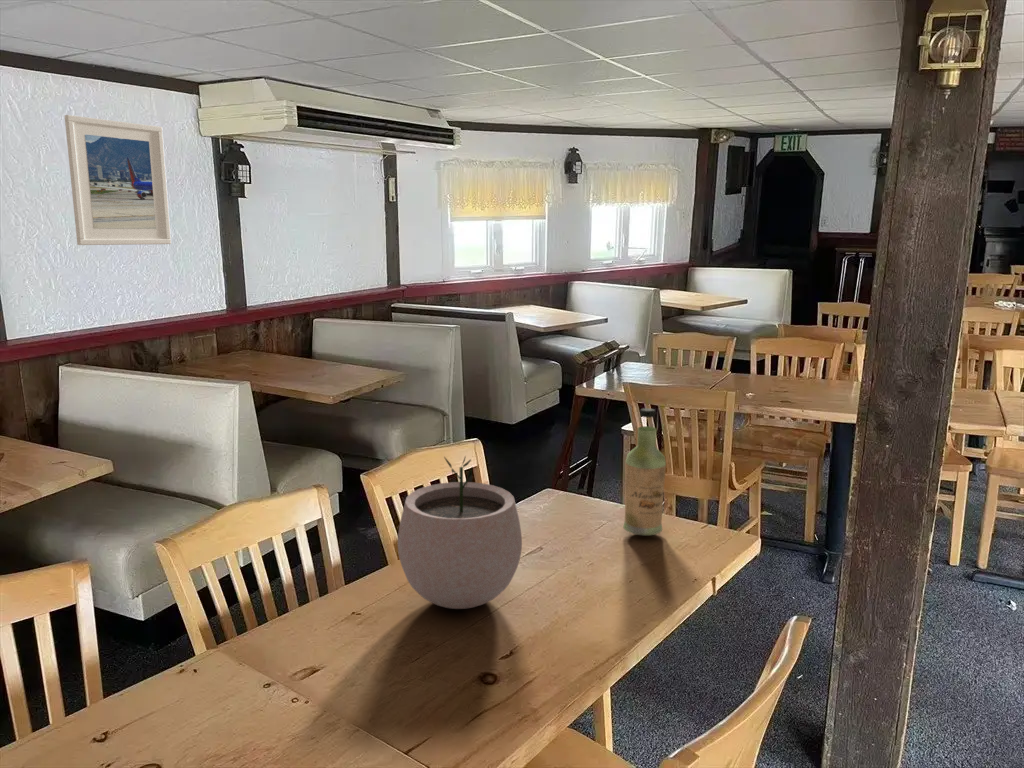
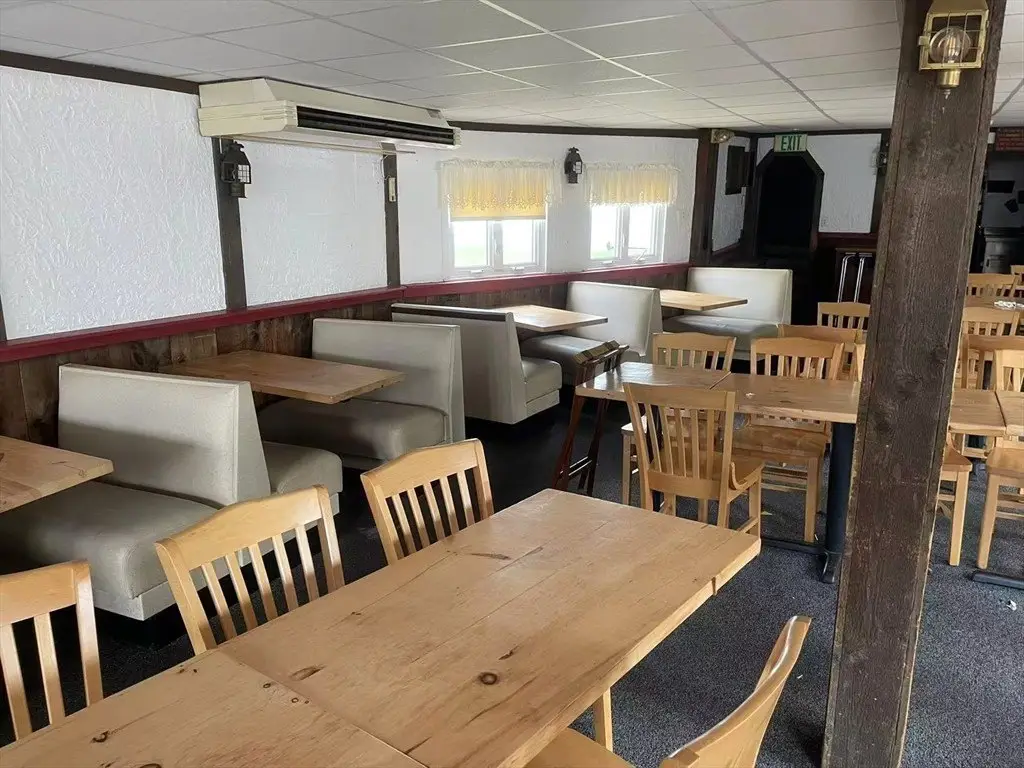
- plant pot [397,455,523,610]
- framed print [64,114,172,246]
- bottle [622,407,667,536]
